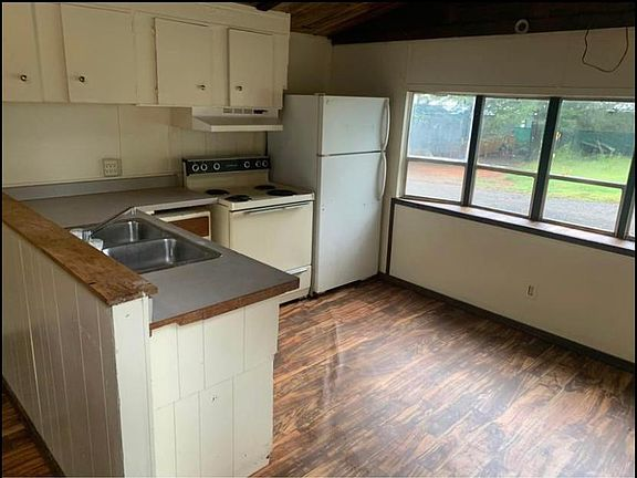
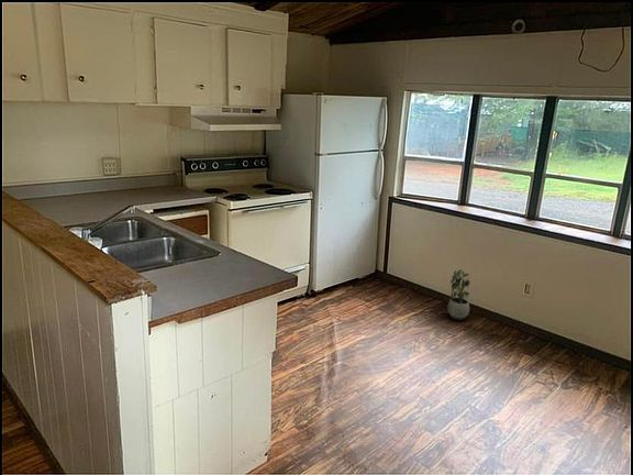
+ potted plant [446,268,470,321]
